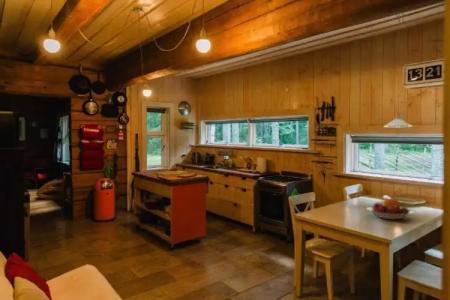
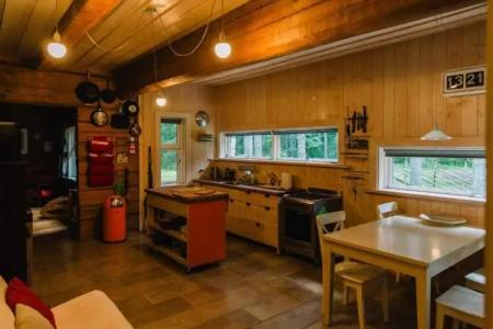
- fruit bowl [366,197,415,220]
